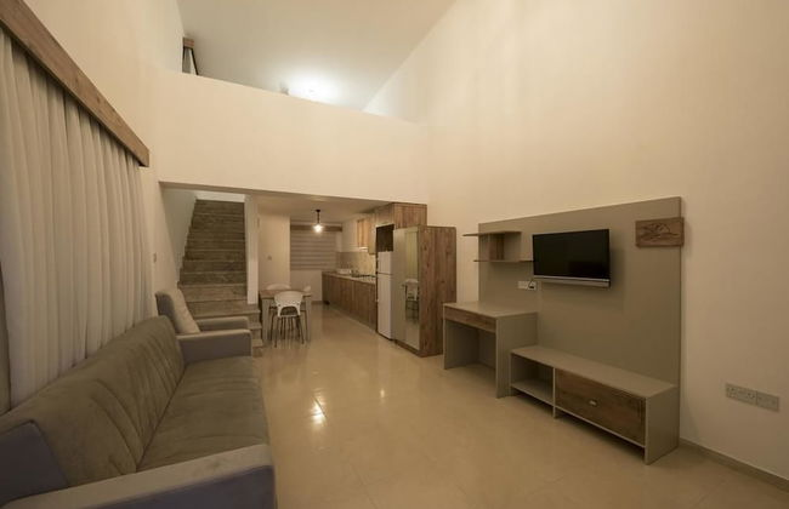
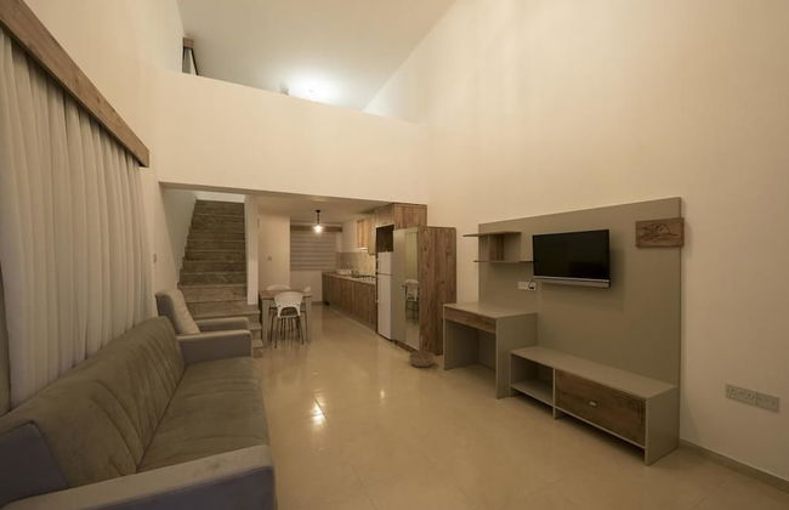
+ basket [408,335,436,368]
